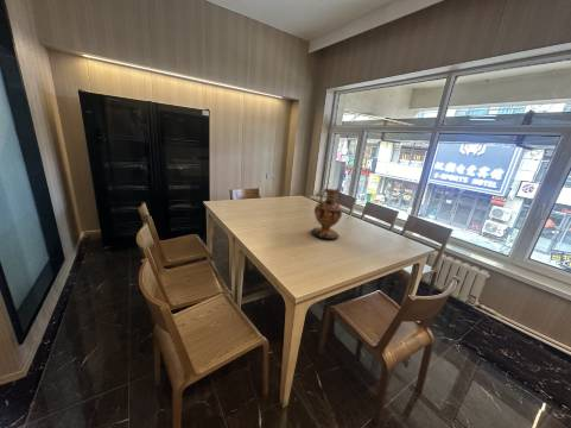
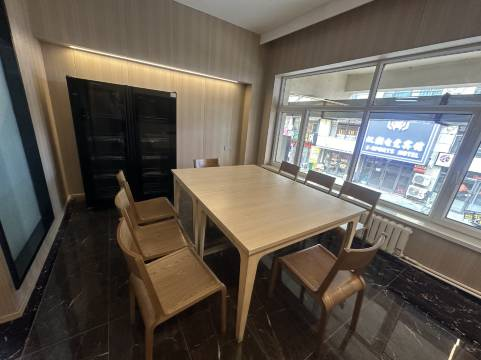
- vase [310,187,343,240]
